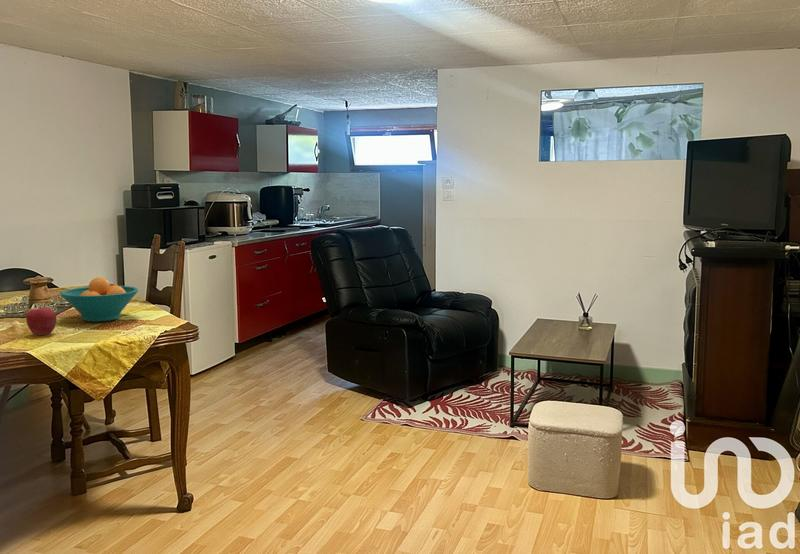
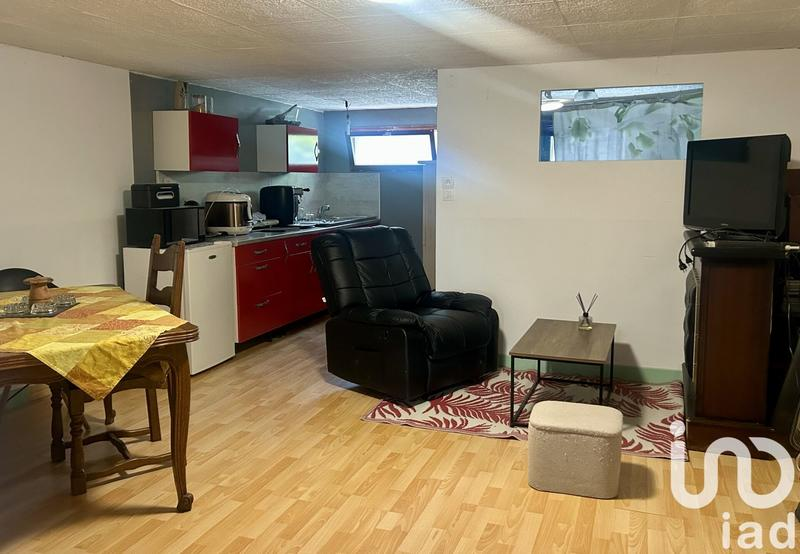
- apple [25,305,58,336]
- fruit bowl [59,277,140,323]
